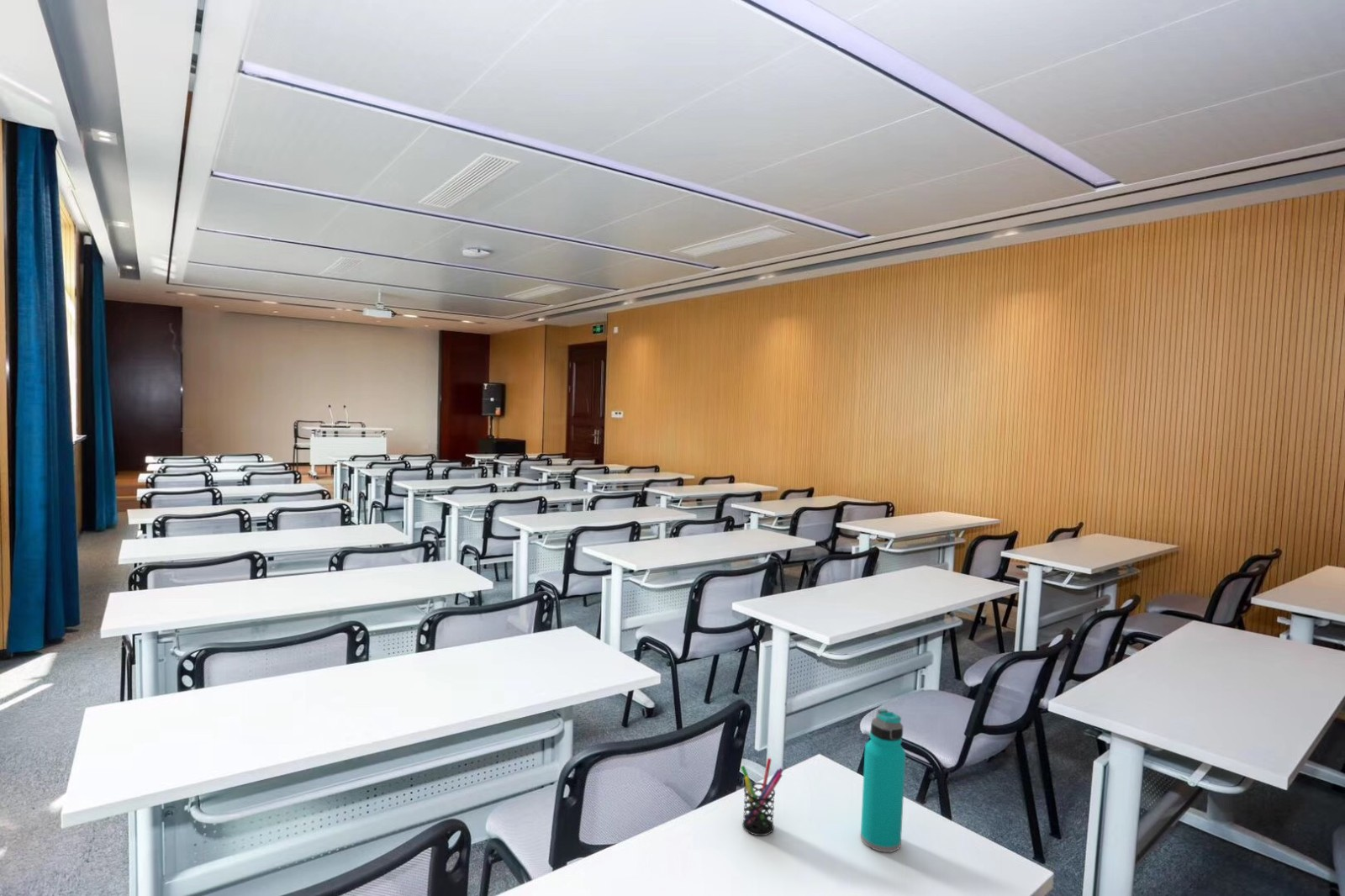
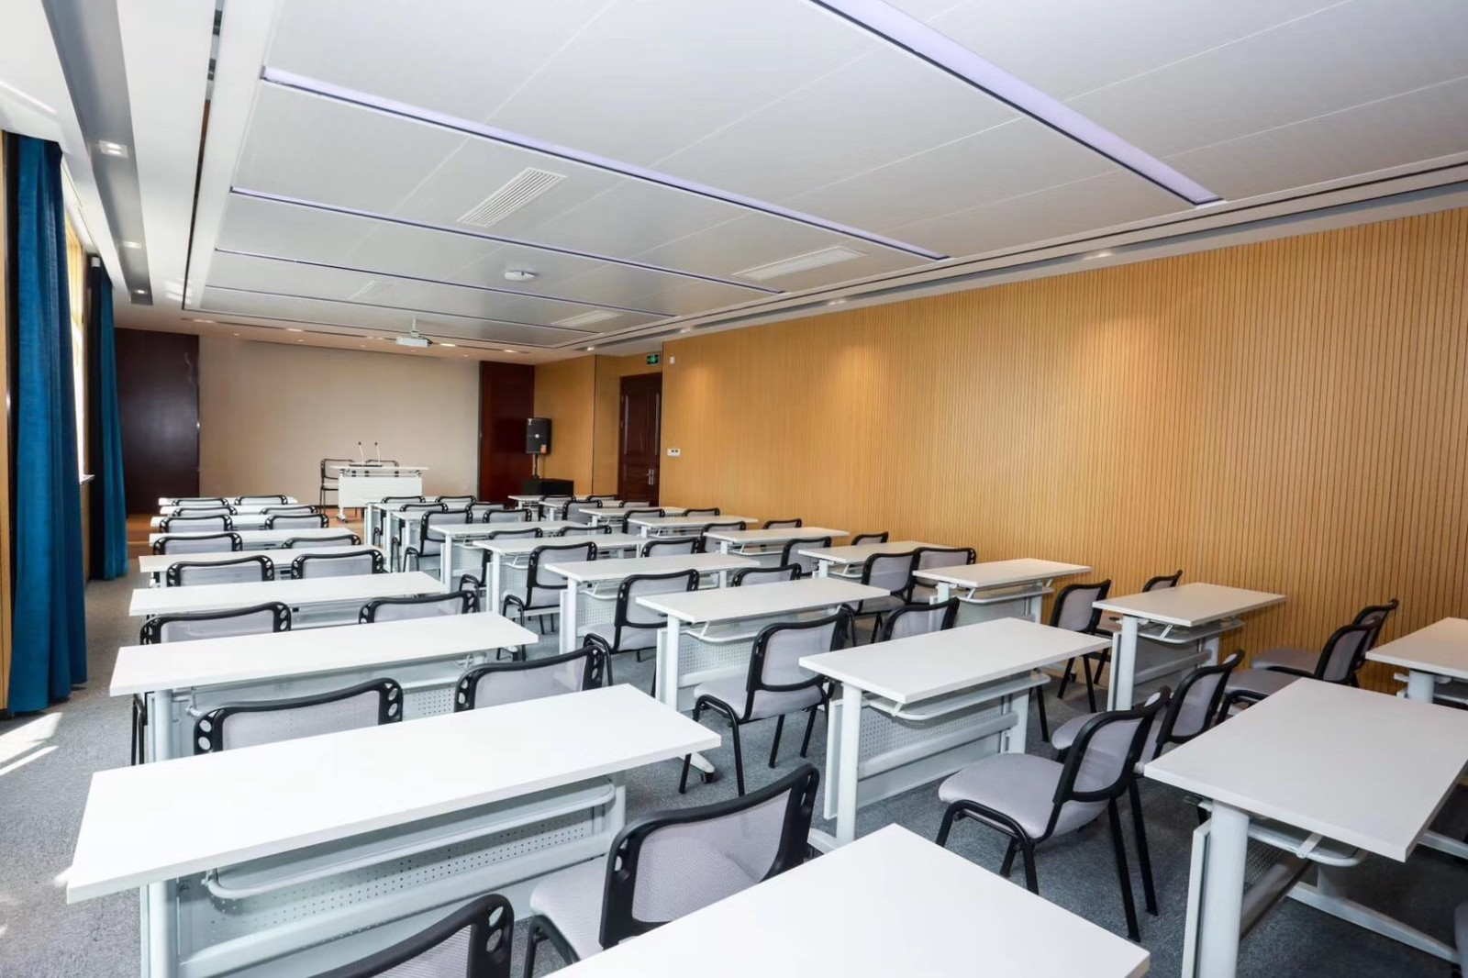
- water bottle [860,709,906,853]
- pen holder [740,757,784,836]
